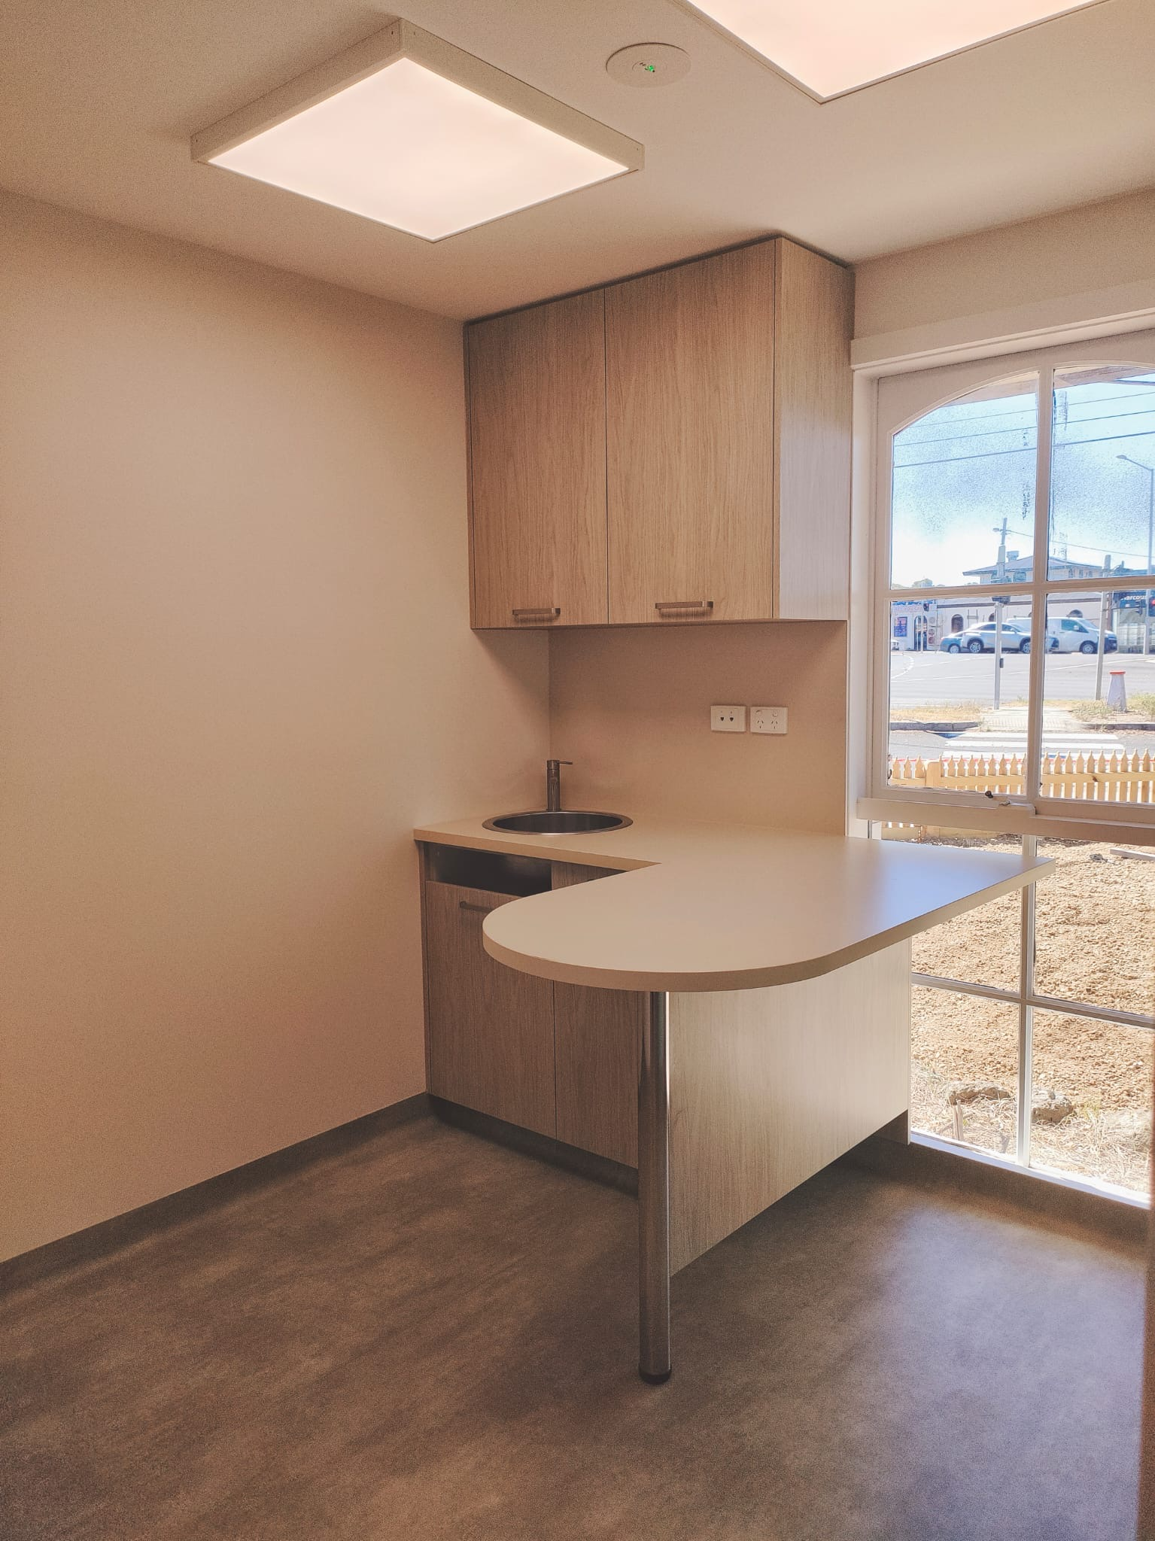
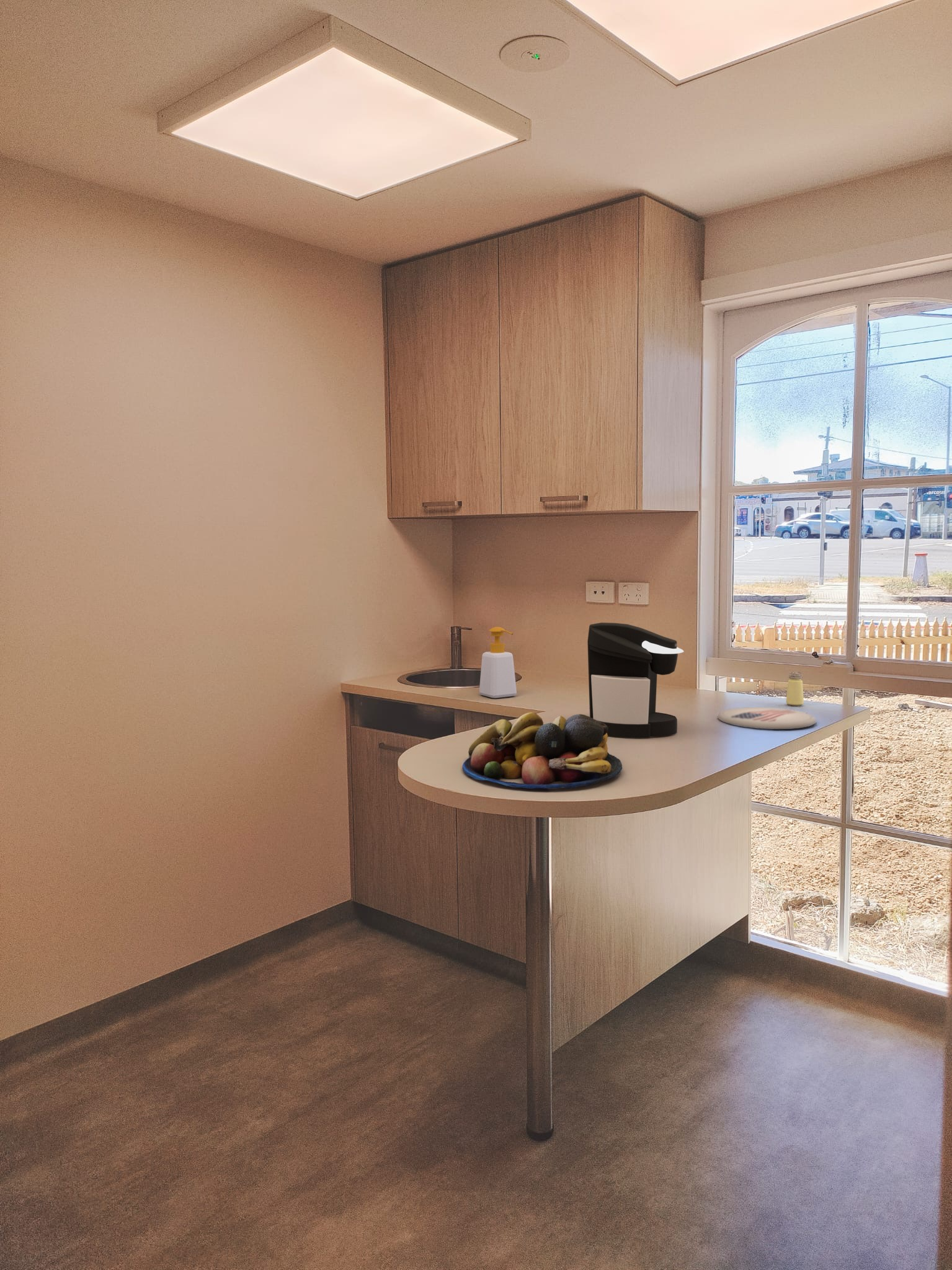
+ saltshaker [785,671,804,706]
+ soap bottle [479,626,517,699]
+ fruit bowl [462,712,623,789]
+ coffee maker [587,622,684,739]
+ plate [717,706,817,730]
